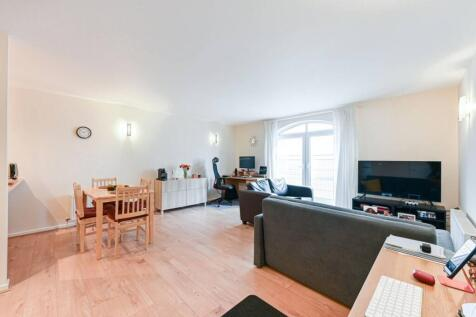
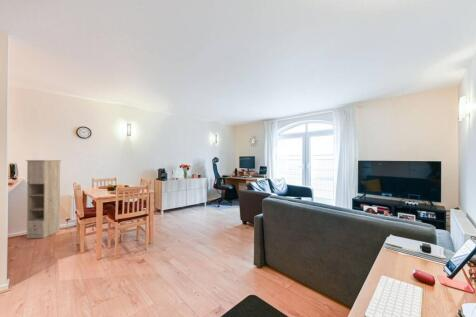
+ storage cabinet [25,159,62,239]
